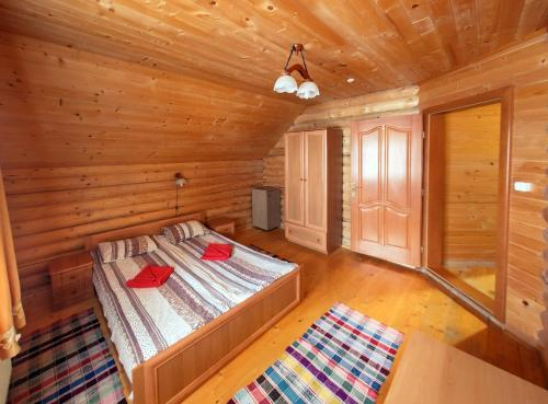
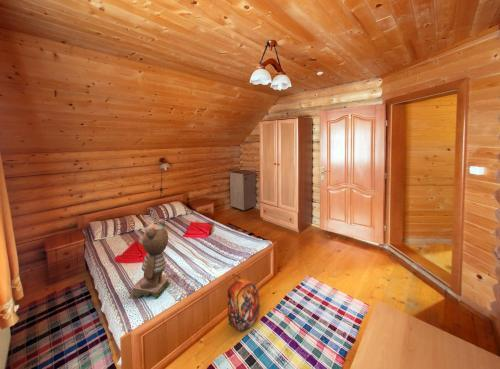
+ teddy bear [127,218,171,300]
+ backpack [227,274,261,332]
